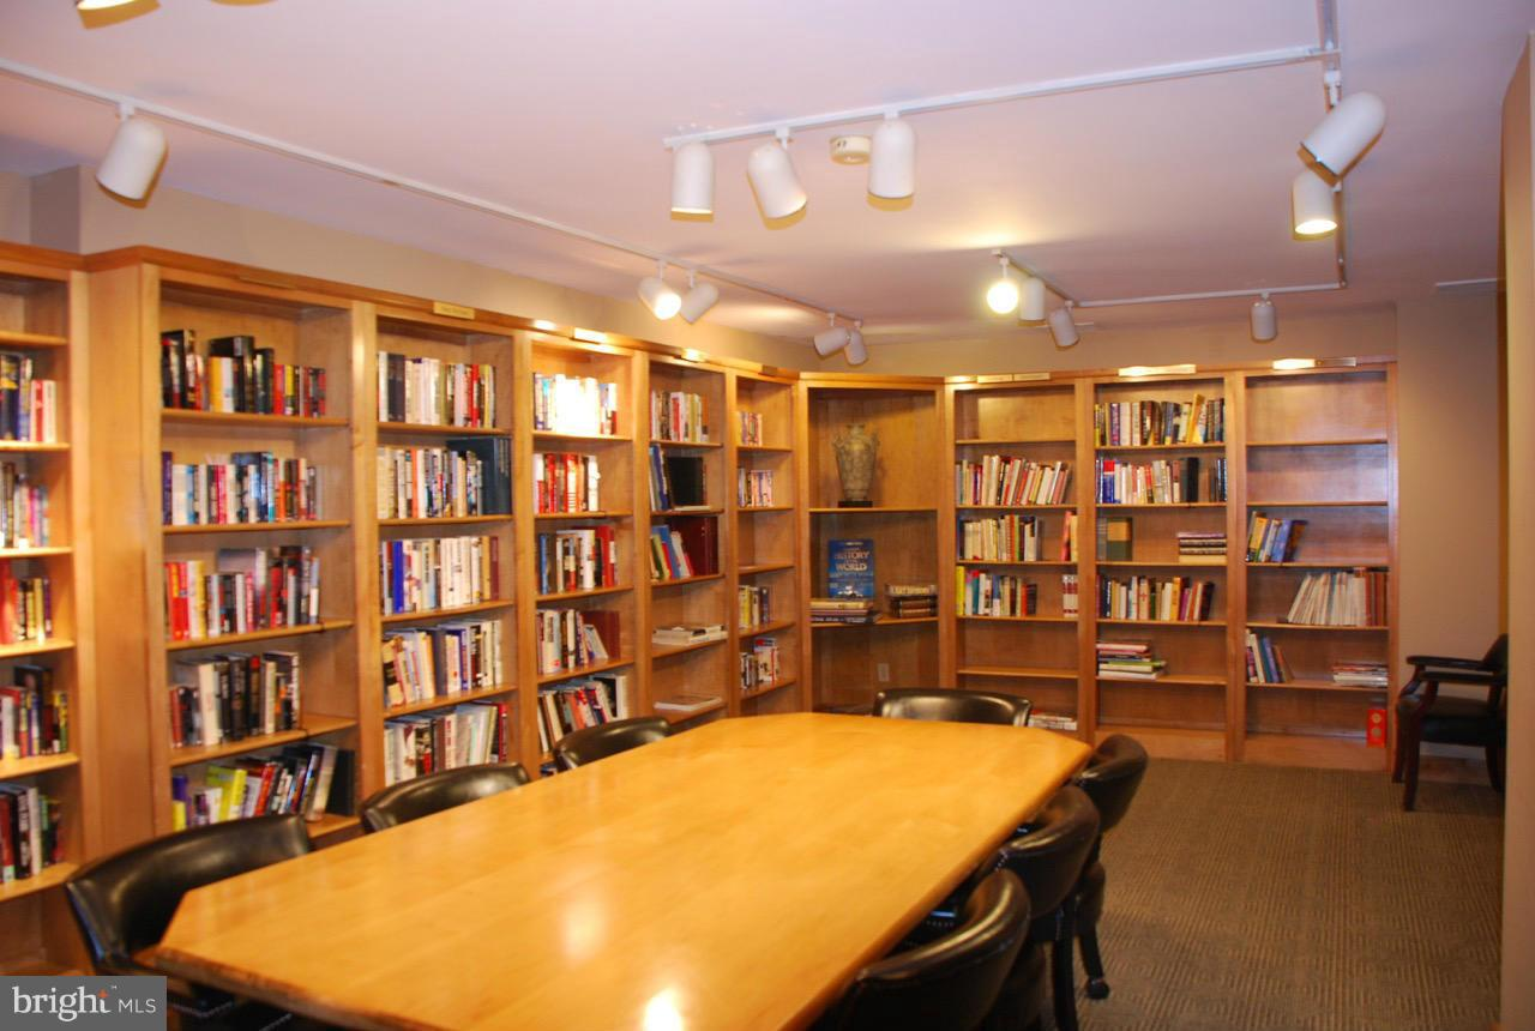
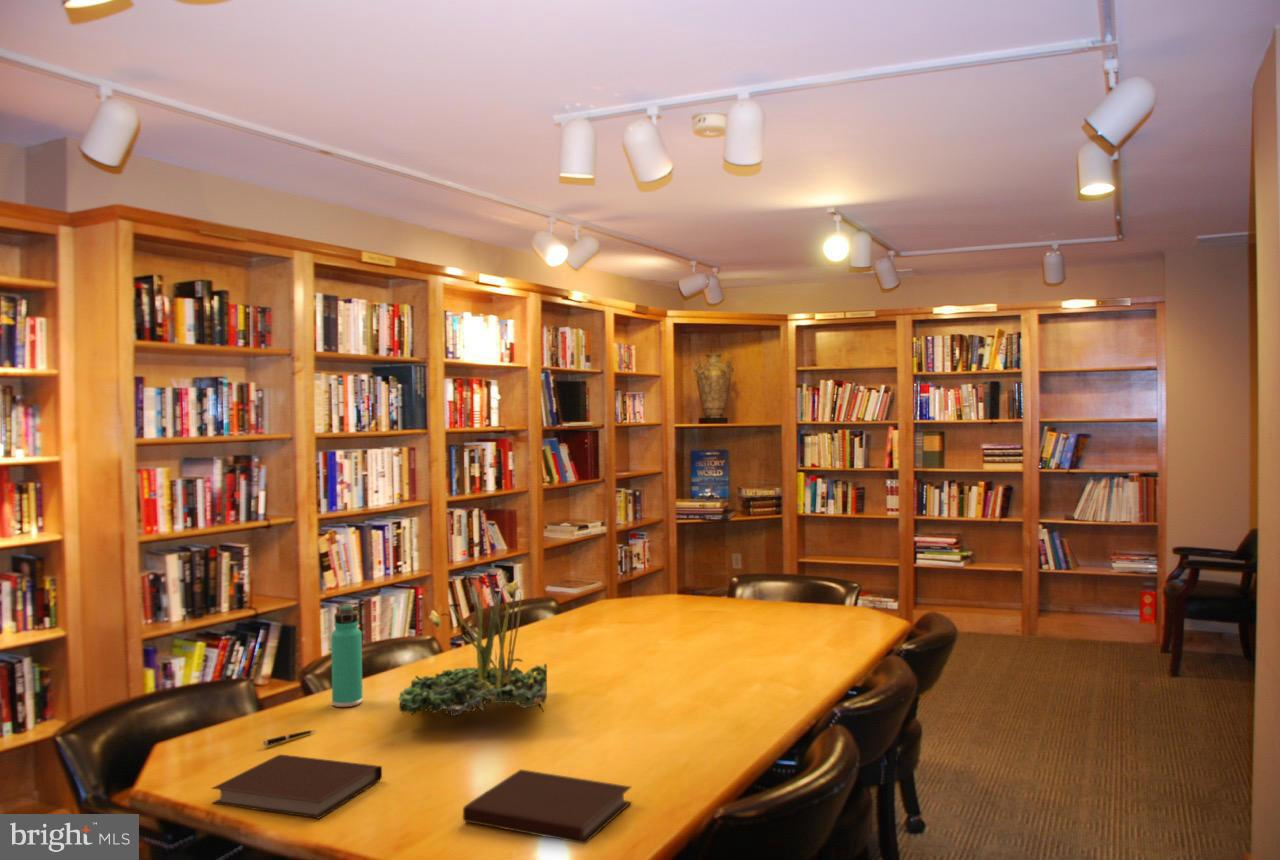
+ thermos bottle [330,603,364,708]
+ notebook [462,768,633,845]
+ pen [262,729,318,748]
+ notebook [210,753,383,819]
+ plant [397,576,548,718]
